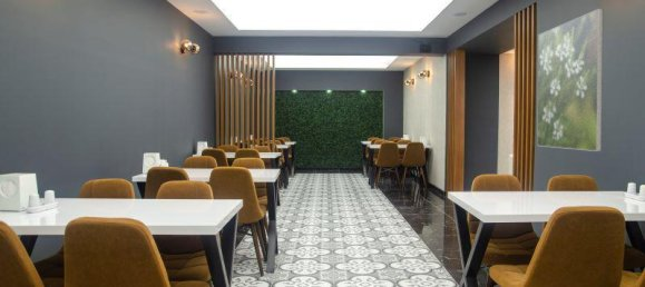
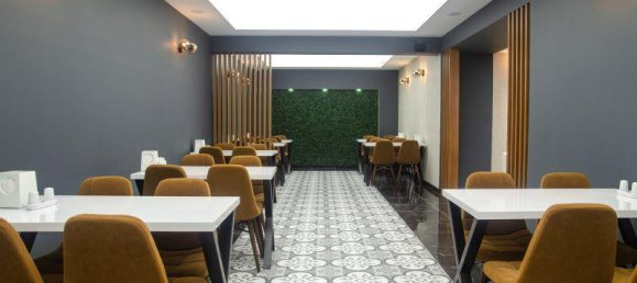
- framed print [536,8,604,152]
